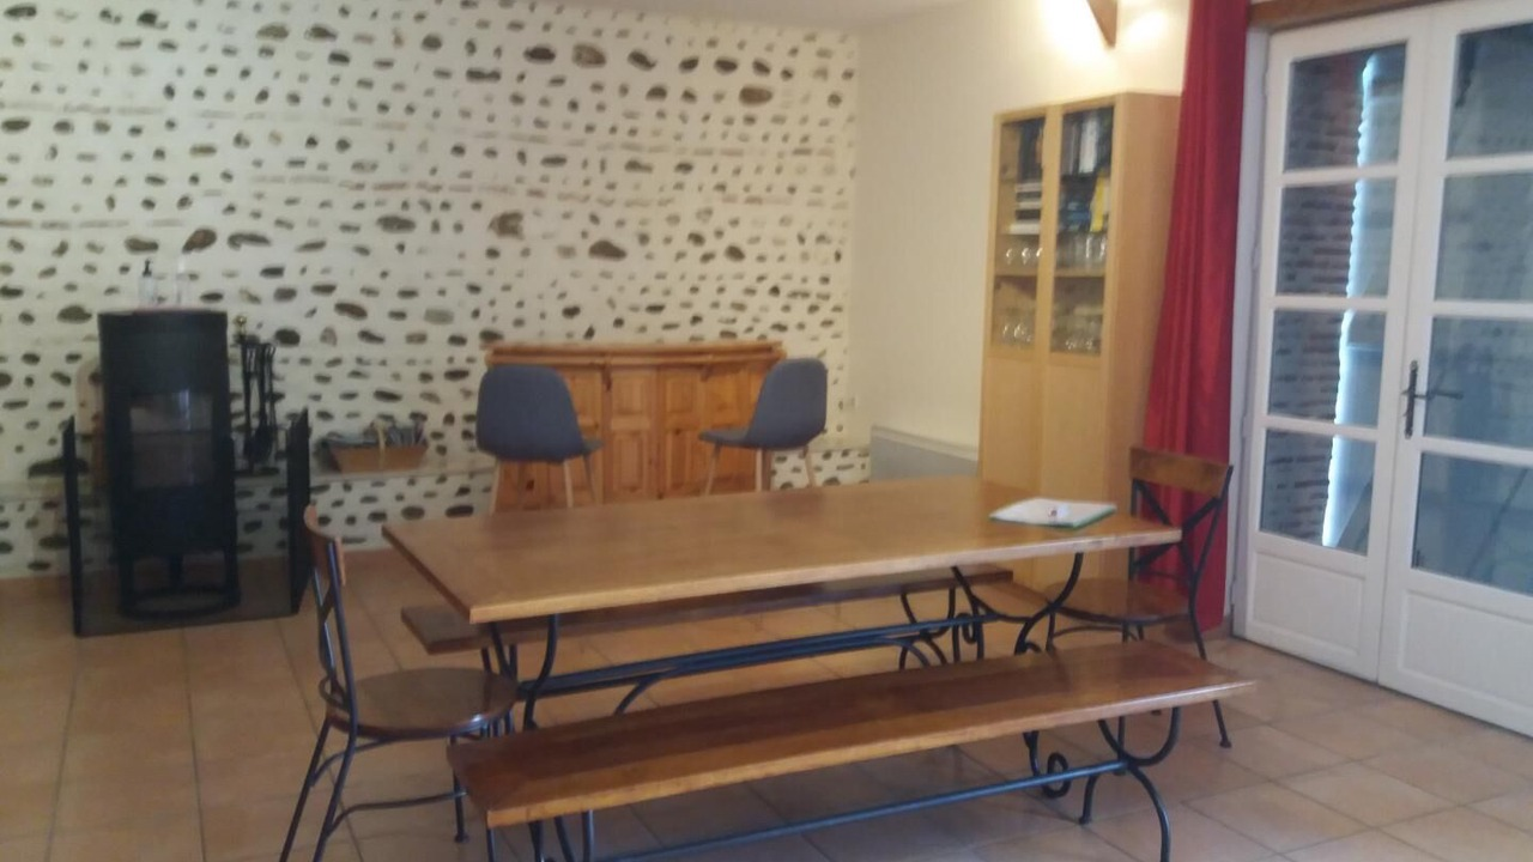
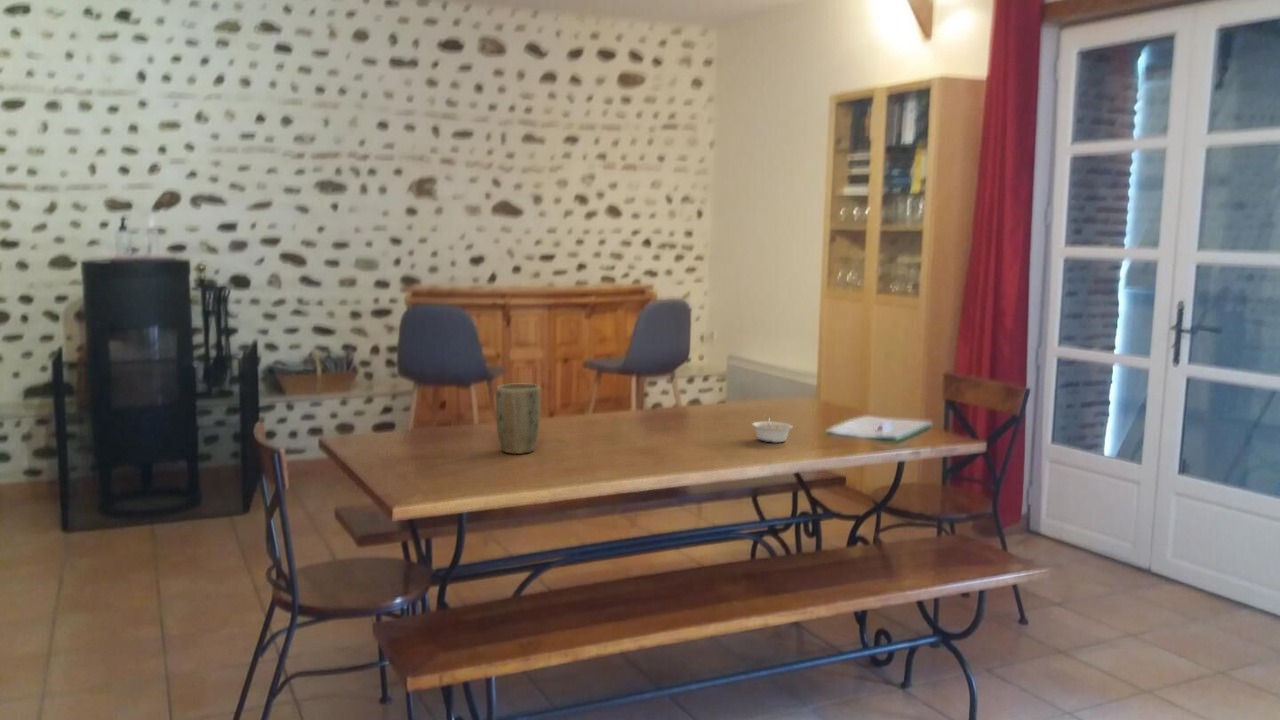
+ plant pot [495,383,542,455]
+ legume [751,416,794,443]
